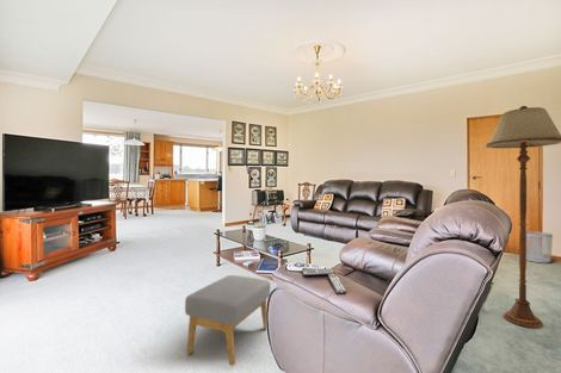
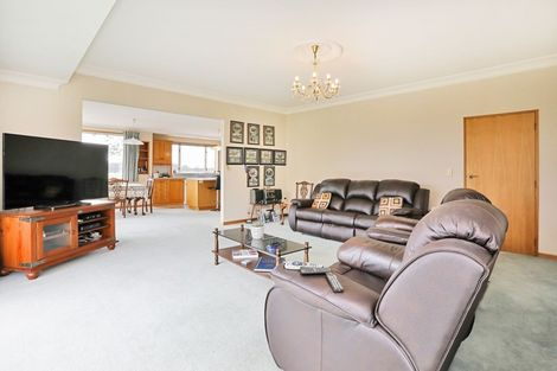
- floor lamp [485,105,561,329]
- footstool [184,274,271,367]
- waste bin [526,230,554,265]
